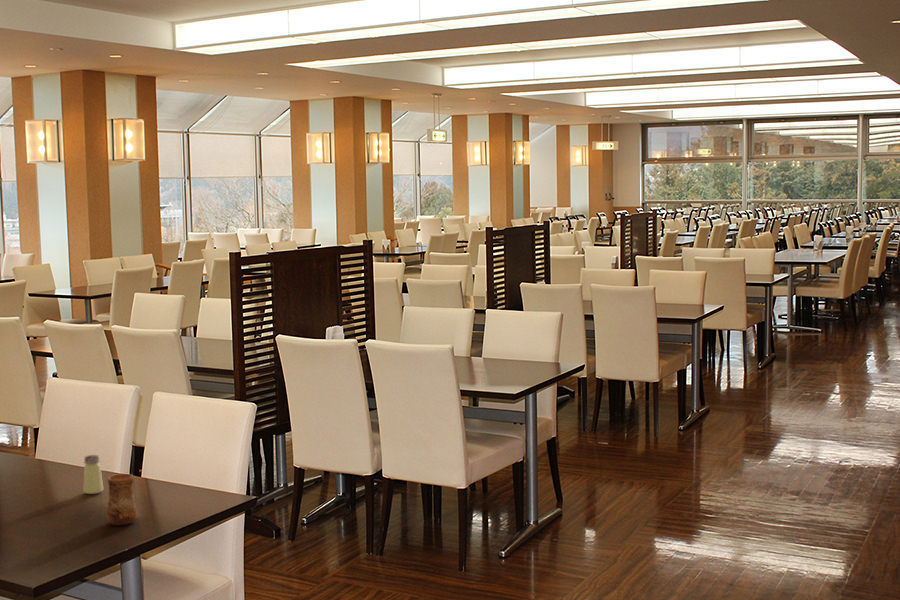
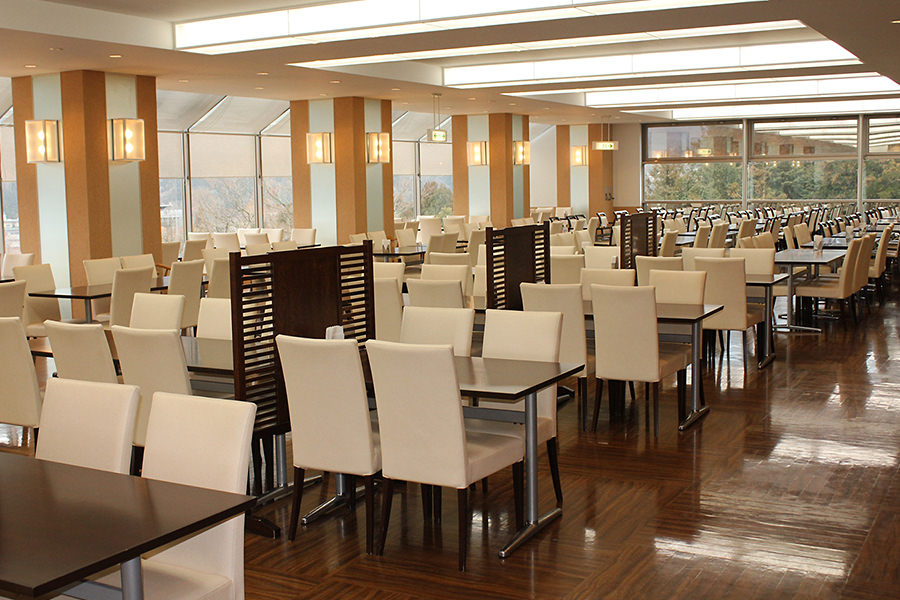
- saltshaker [82,454,104,495]
- cup [105,473,139,526]
